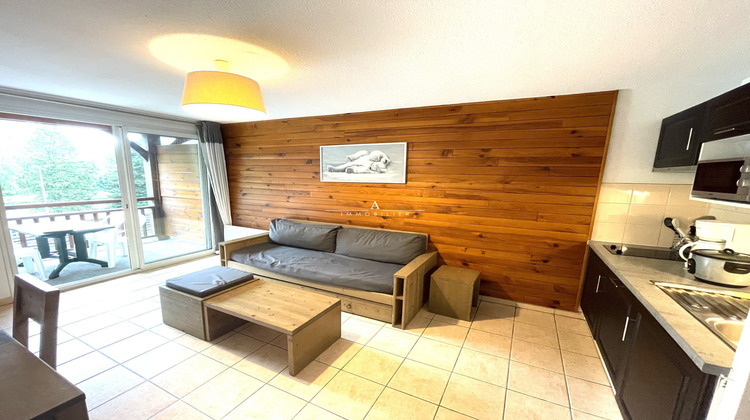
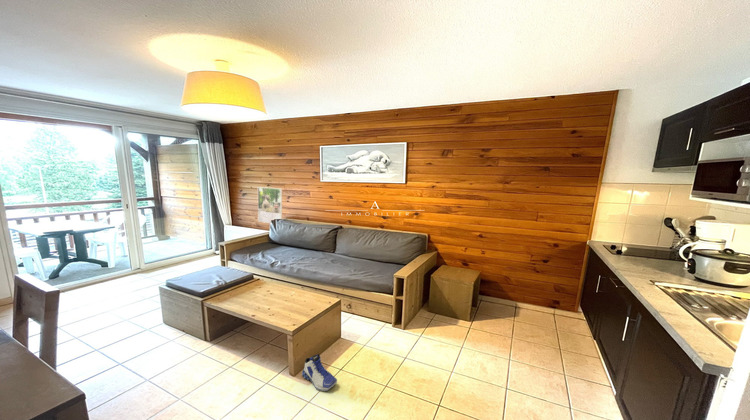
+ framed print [257,186,283,224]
+ sneaker [301,353,338,392]
